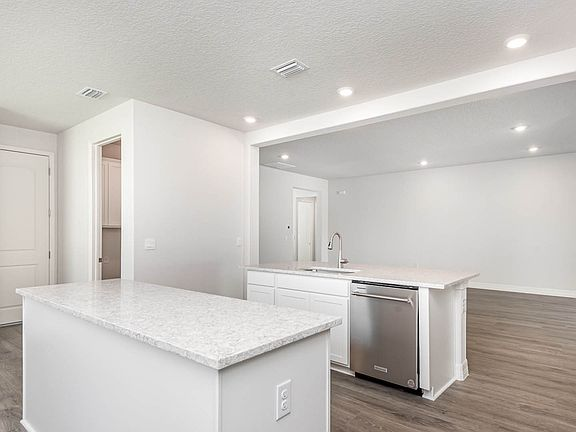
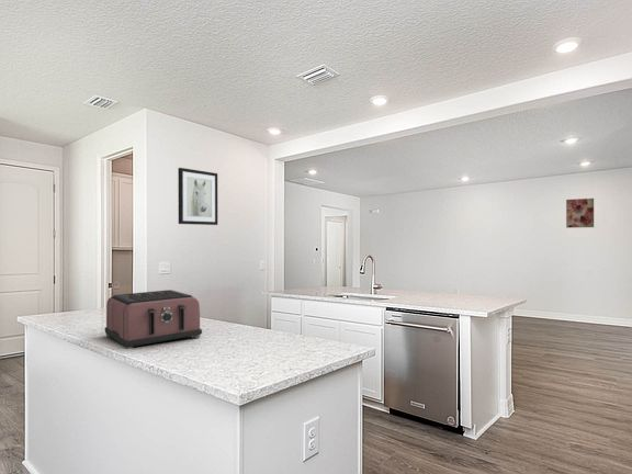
+ toaster [103,289,203,350]
+ wall art [177,167,218,226]
+ wall art [565,198,595,229]
